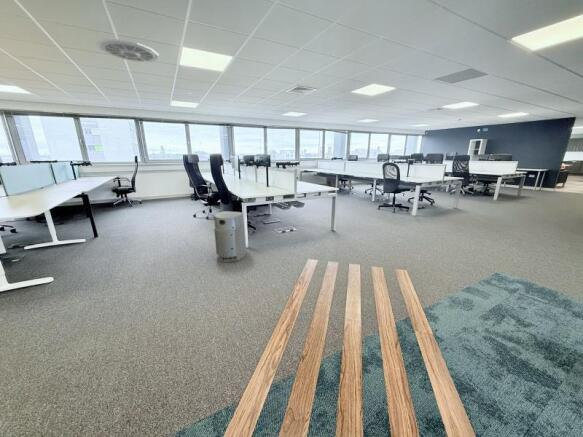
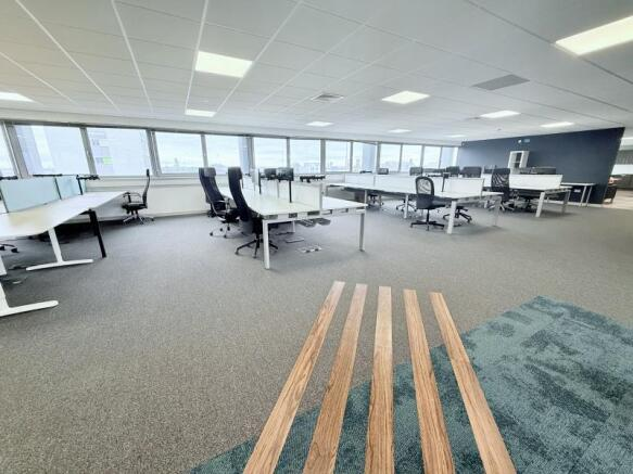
- ceiling vent [96,38,160,63]
- air purifier [213,210,248,263]
